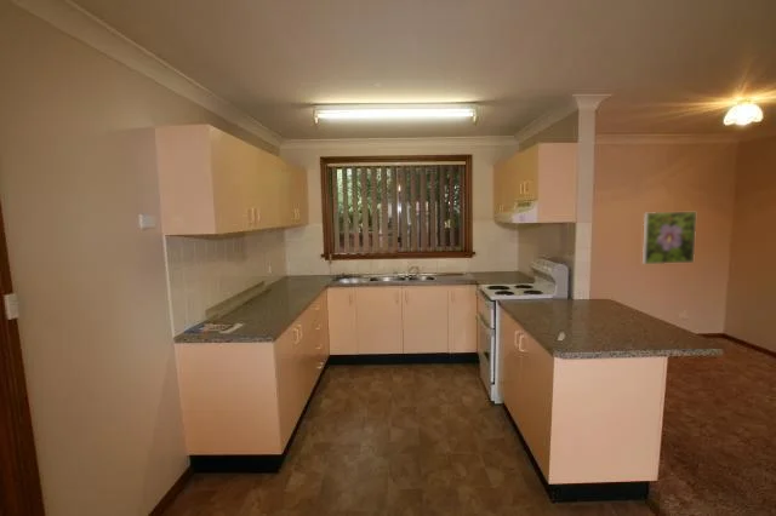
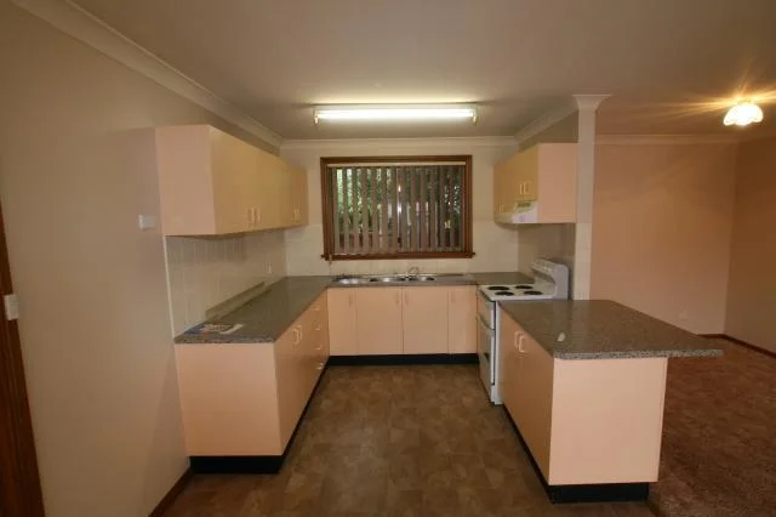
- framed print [641,211,697,265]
